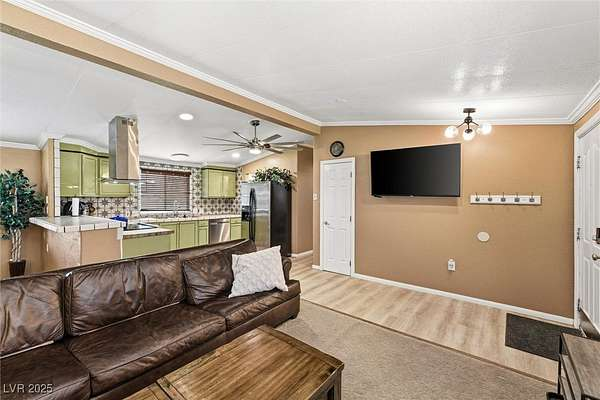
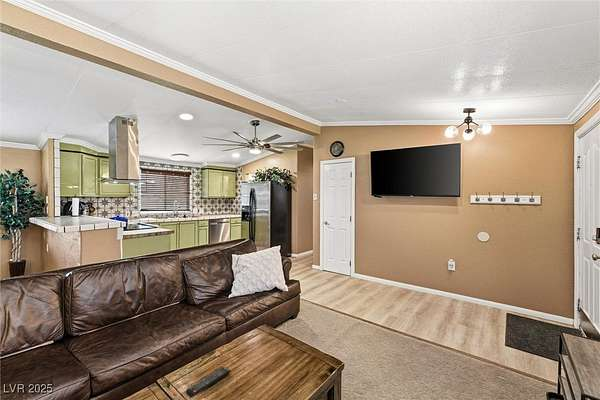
+ remote control [185,366,232,398]
